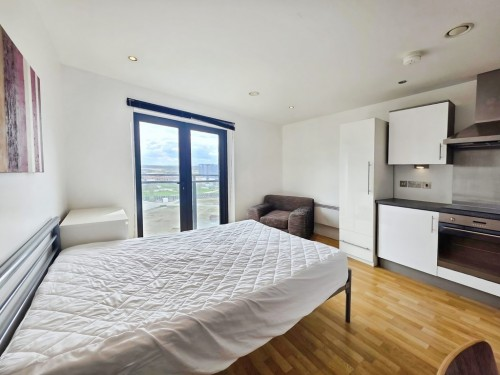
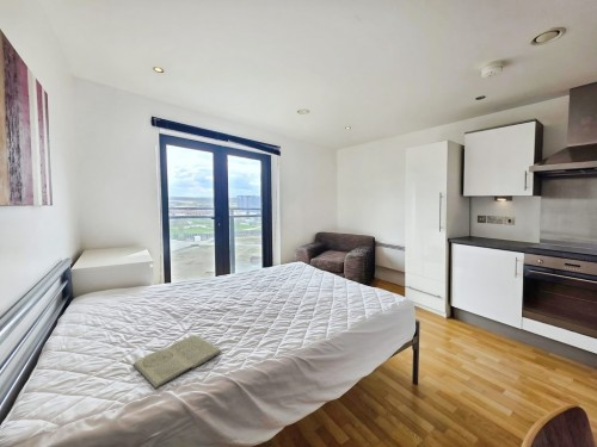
+ book [131,334,222,390]
